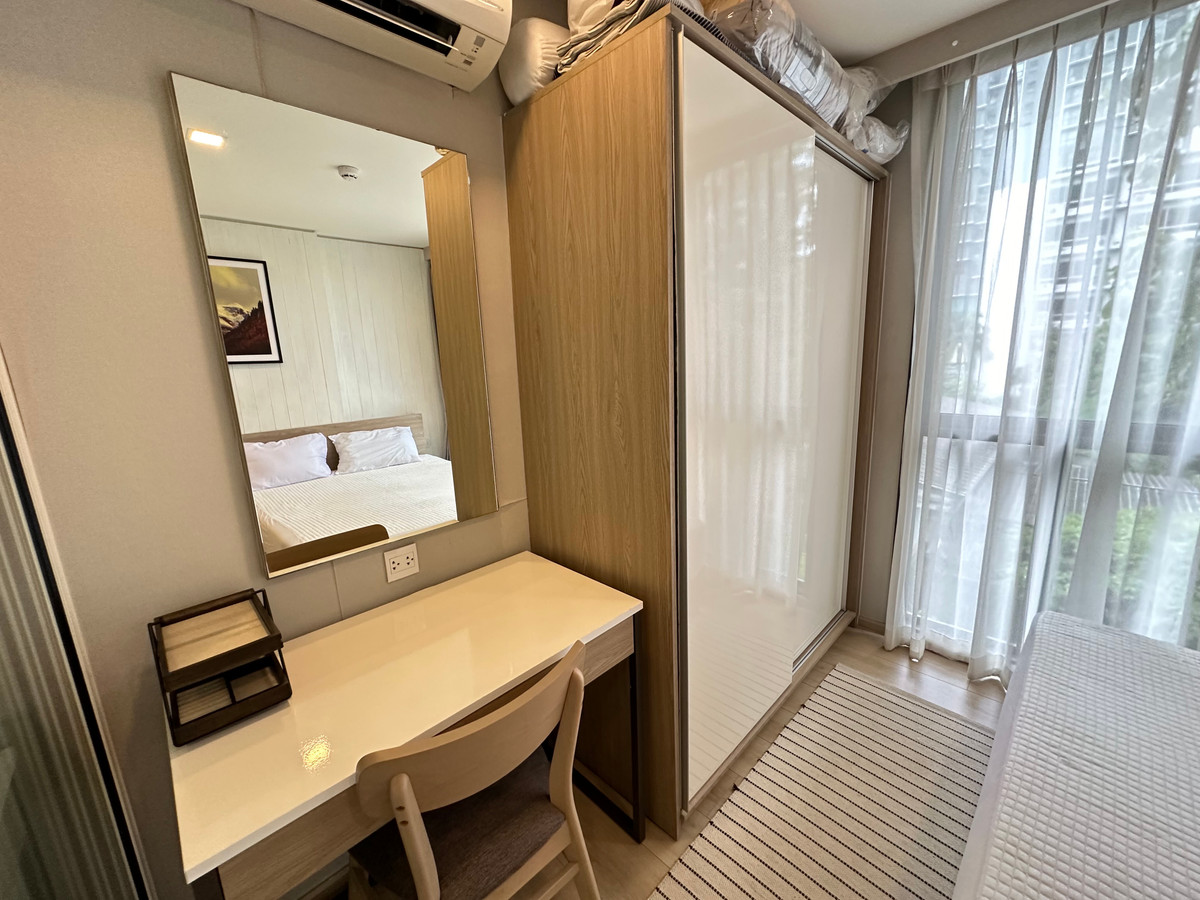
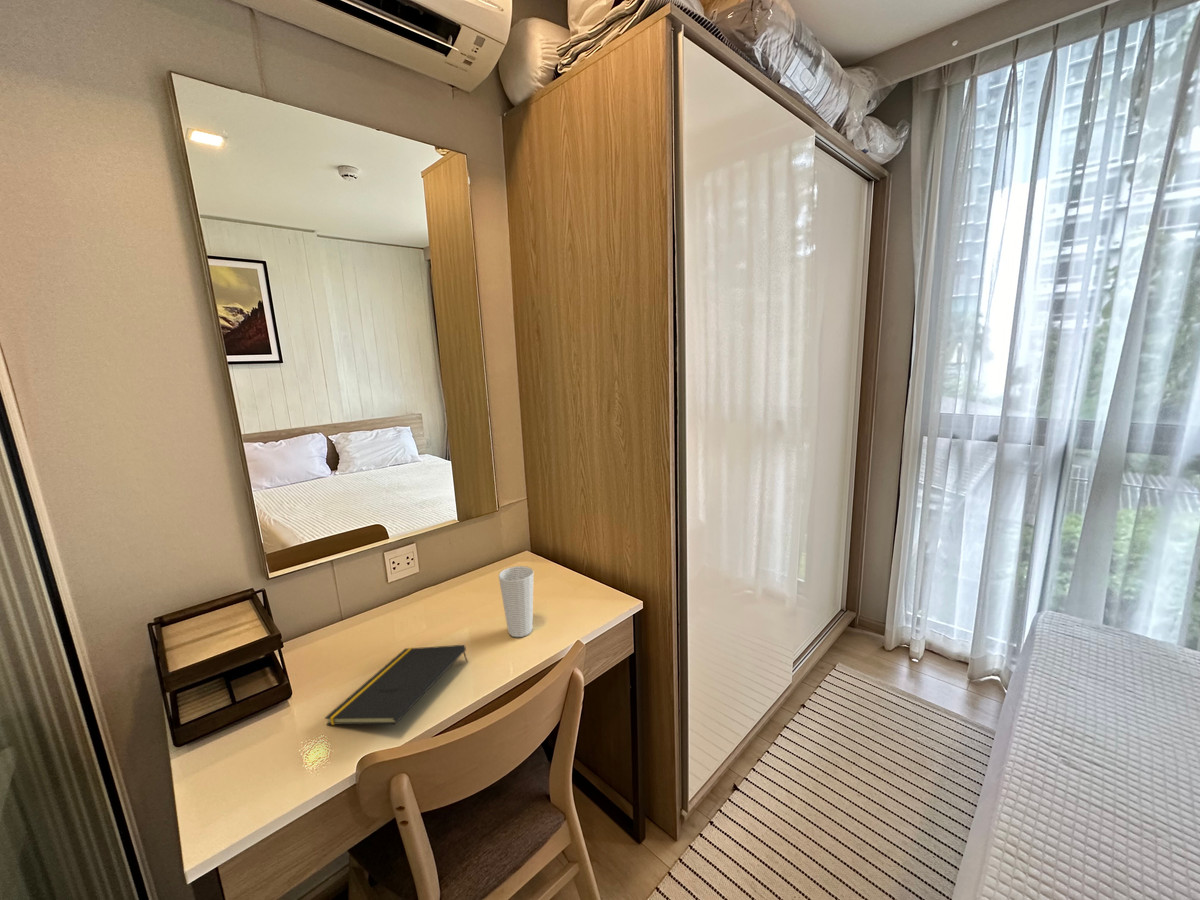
+ cup [498,565,535,638]
+ notepad [324,644,468,726]
